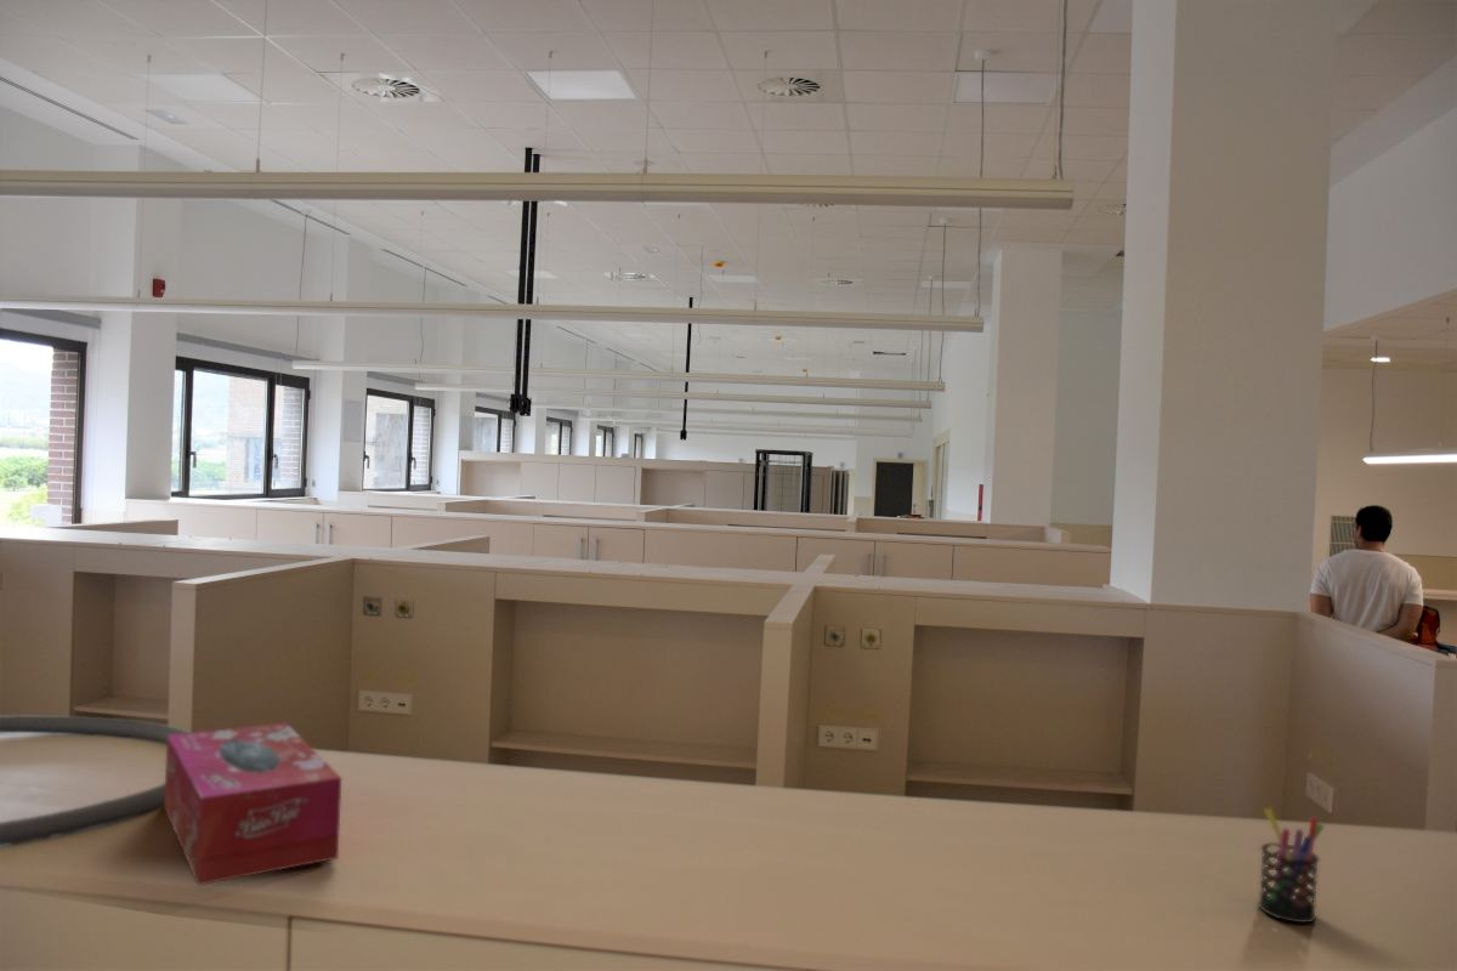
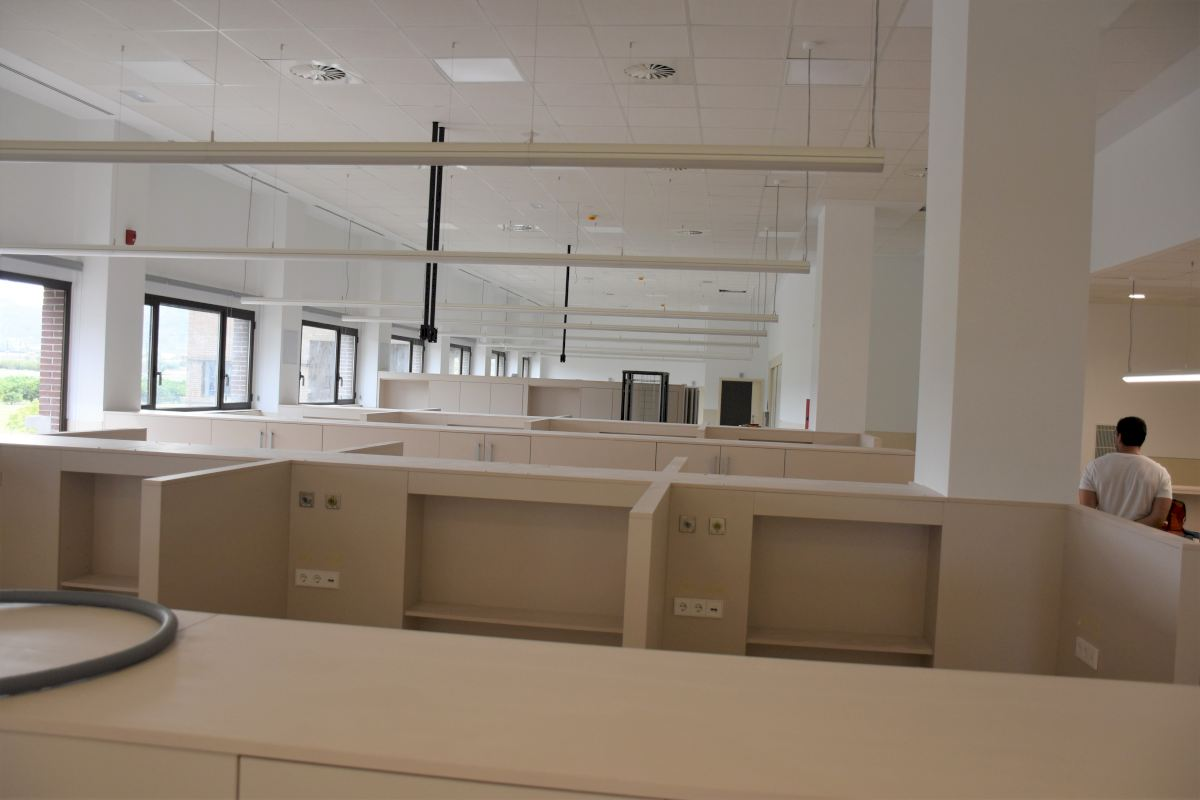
- pen holder [1257,807,1325,924]
- tissue box [163,721,342,886]
